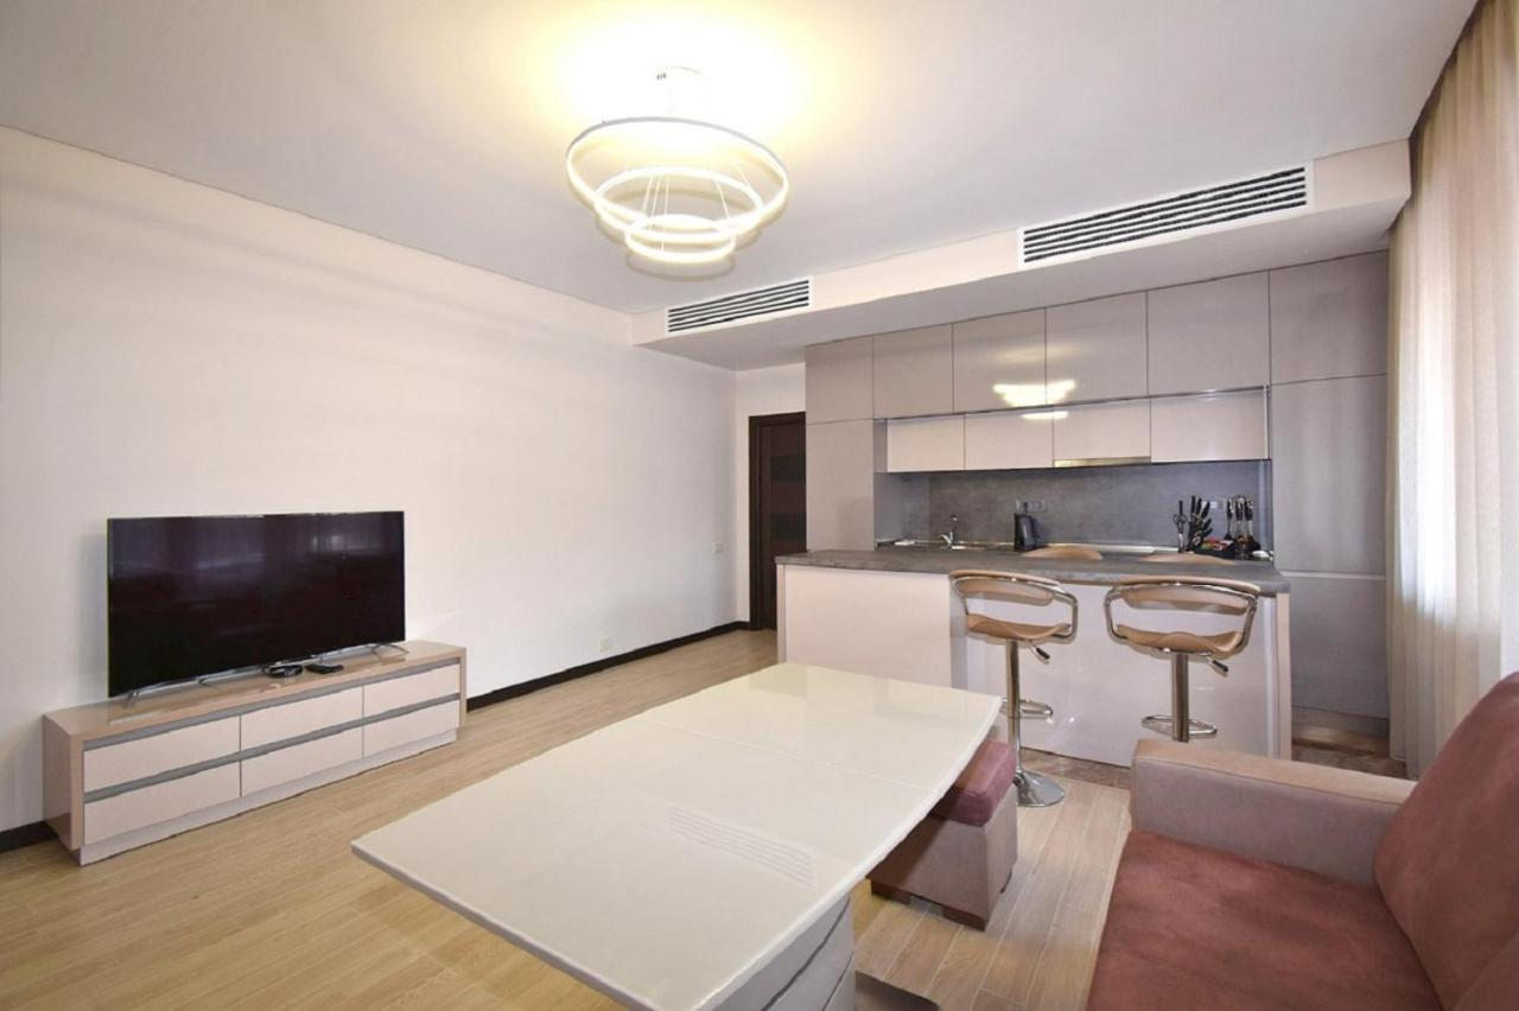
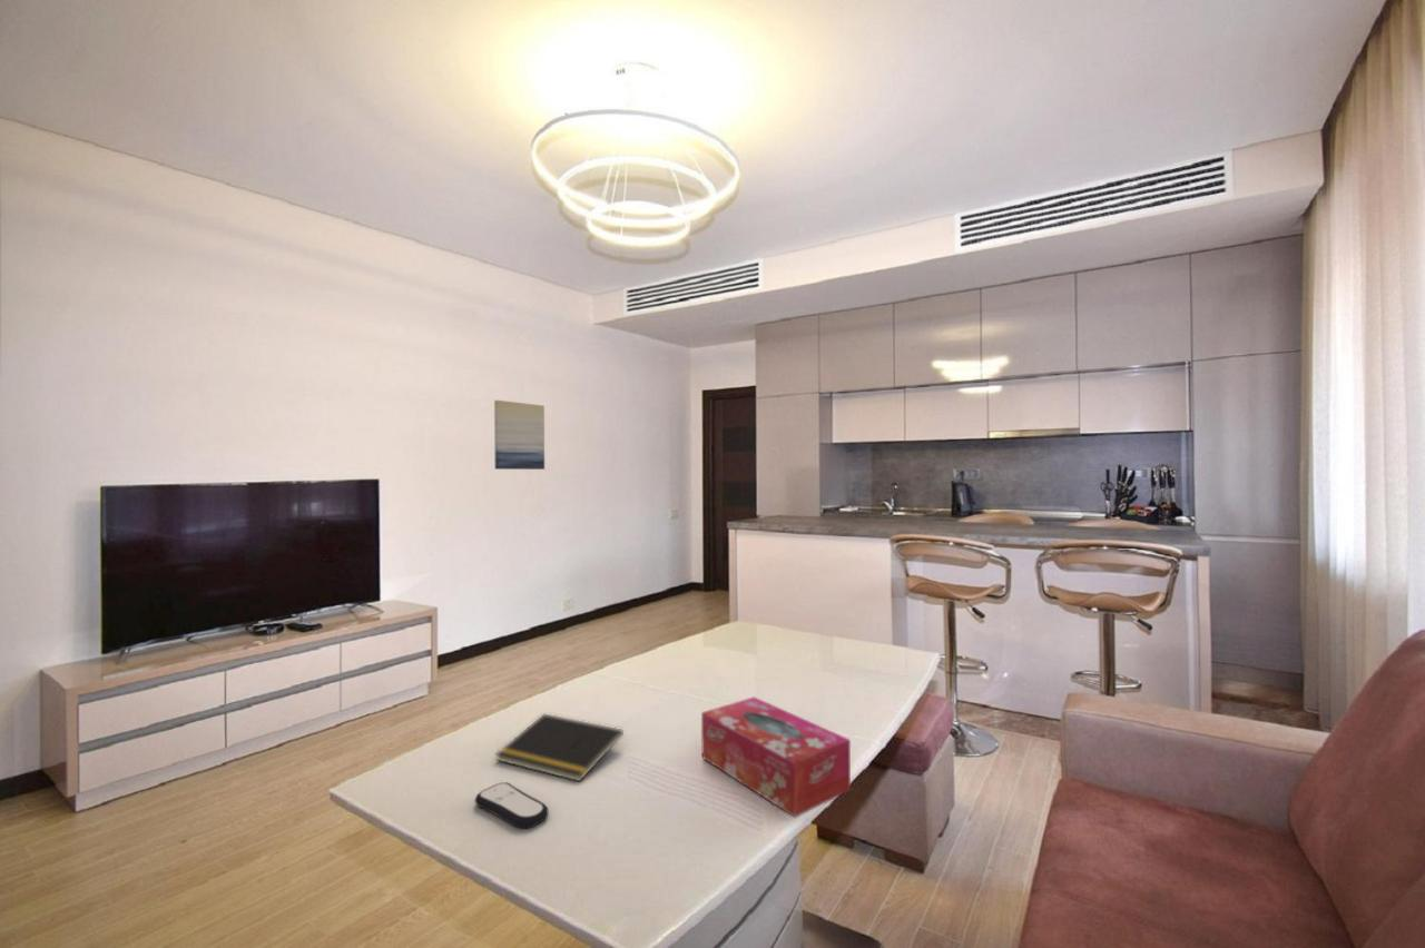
+ remote control [474,781,549,829]
+ notepad [494,713,625,782]
+ wall art [493,399,546,471]
+ tissue box [700,695,852,818]
